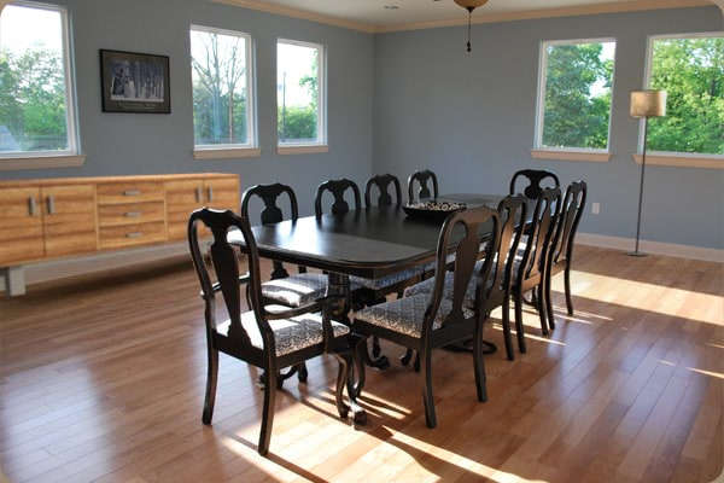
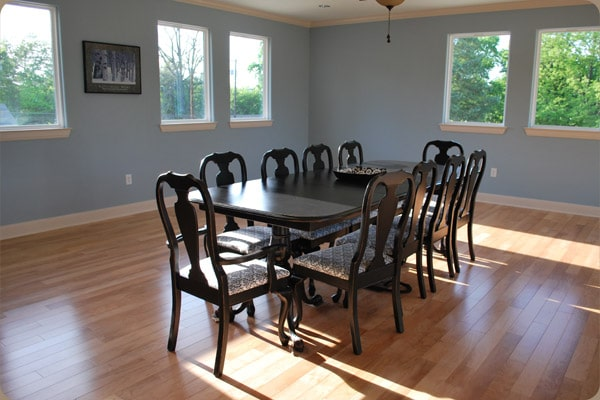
- sideboard [0,171,241,297]
- floor lamp [624,88,668,257]
